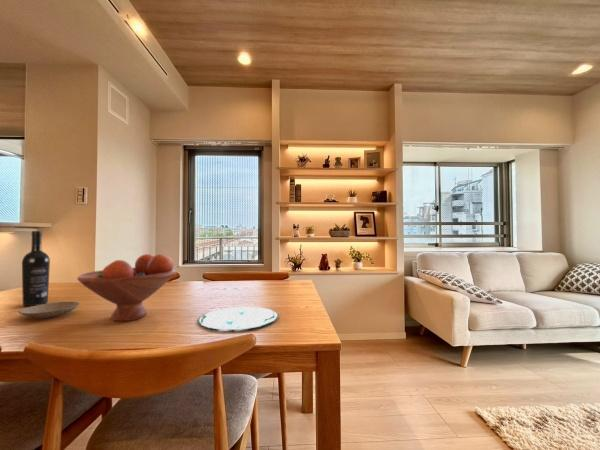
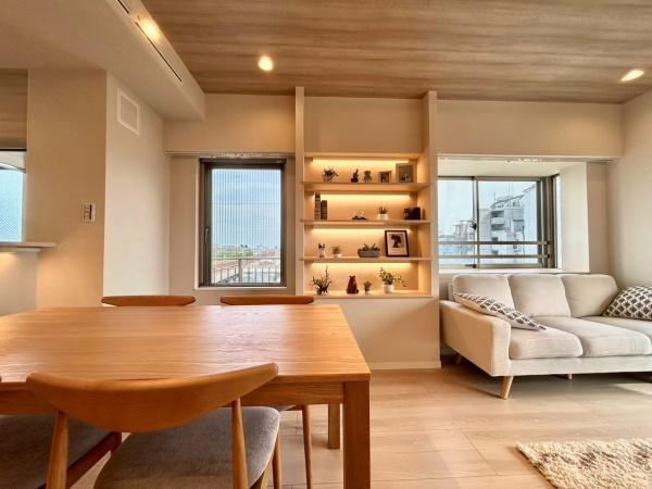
- wine bottle [21,230,51,307]
- fruit bowl [76,253,176,322]
- plate [18,301,81,319]
- plate [197,305,279,331]
